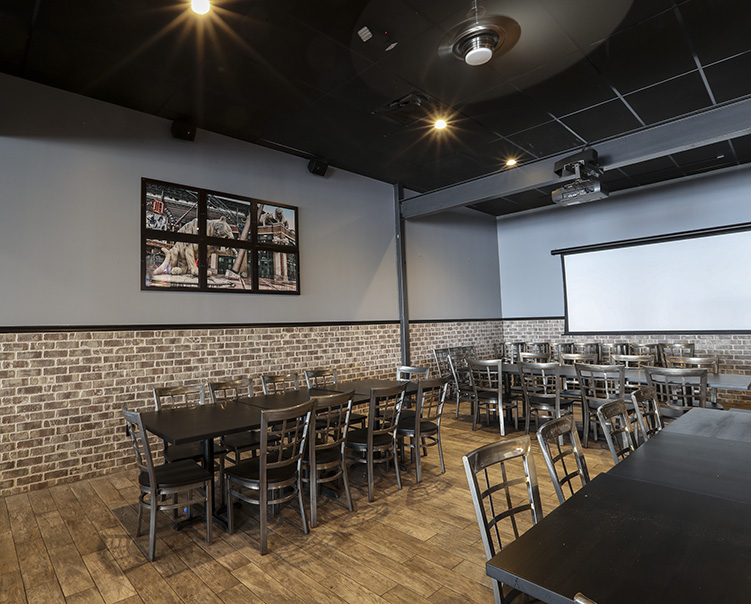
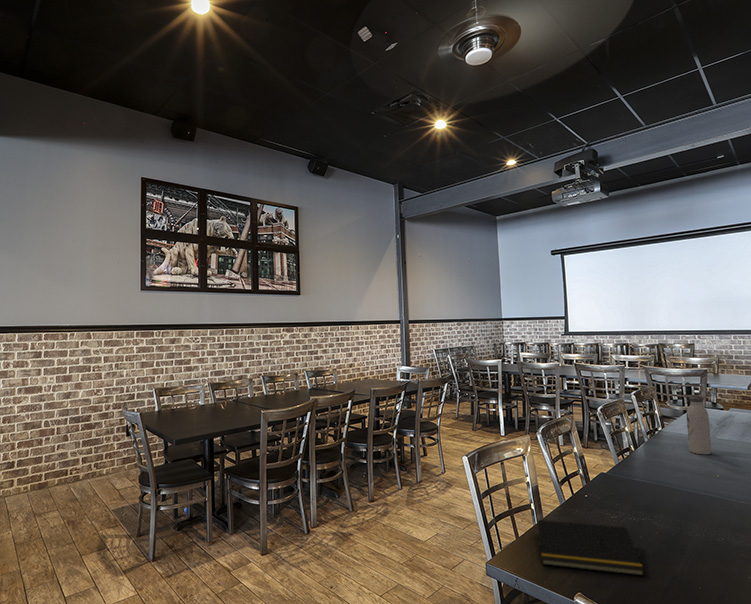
+ water bottle [686,396,712,455]
+ notepad [535,519,645,577]
